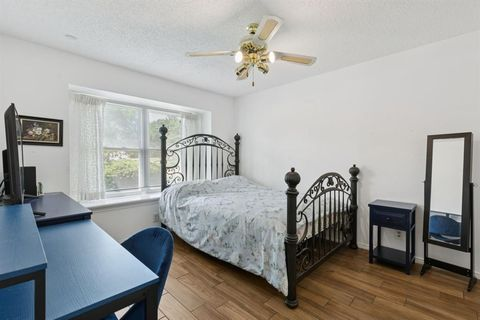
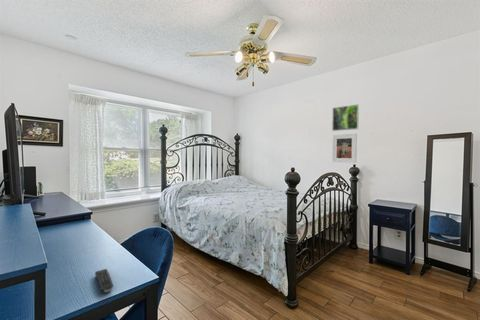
+ remote control [94,268,114,294]
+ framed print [331,133,358,164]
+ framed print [331,103,360,132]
